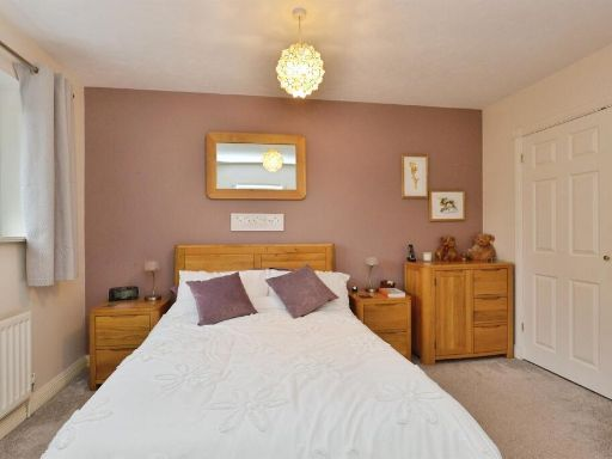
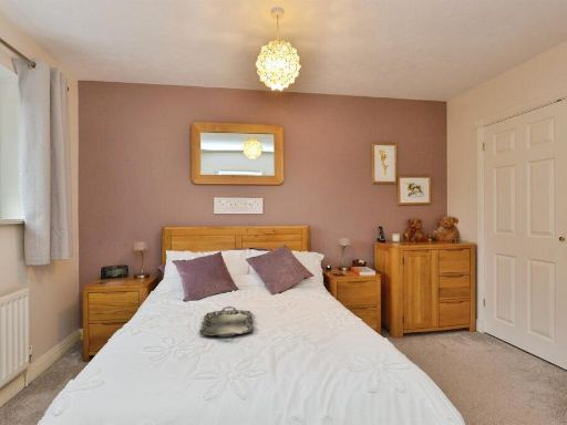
+ serving tray [198,305,255,338]
